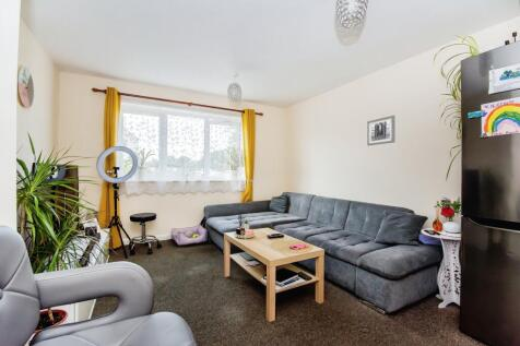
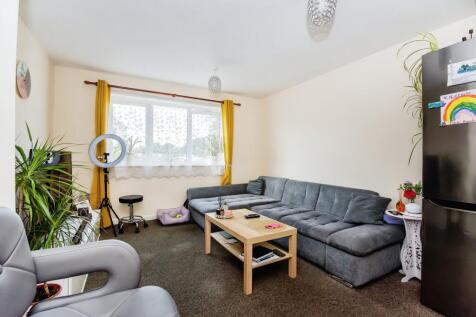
- wall art [366,115,395,146]
